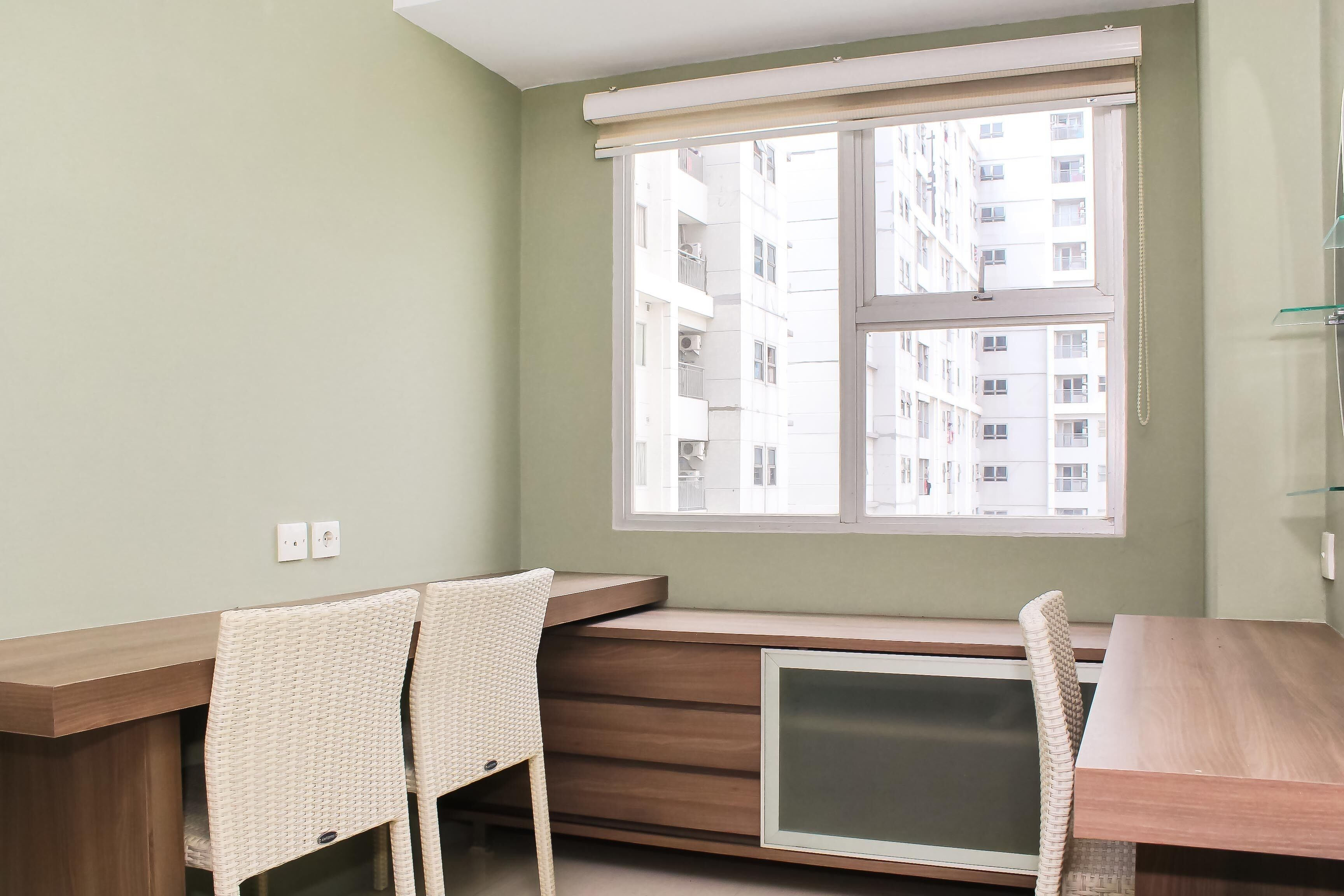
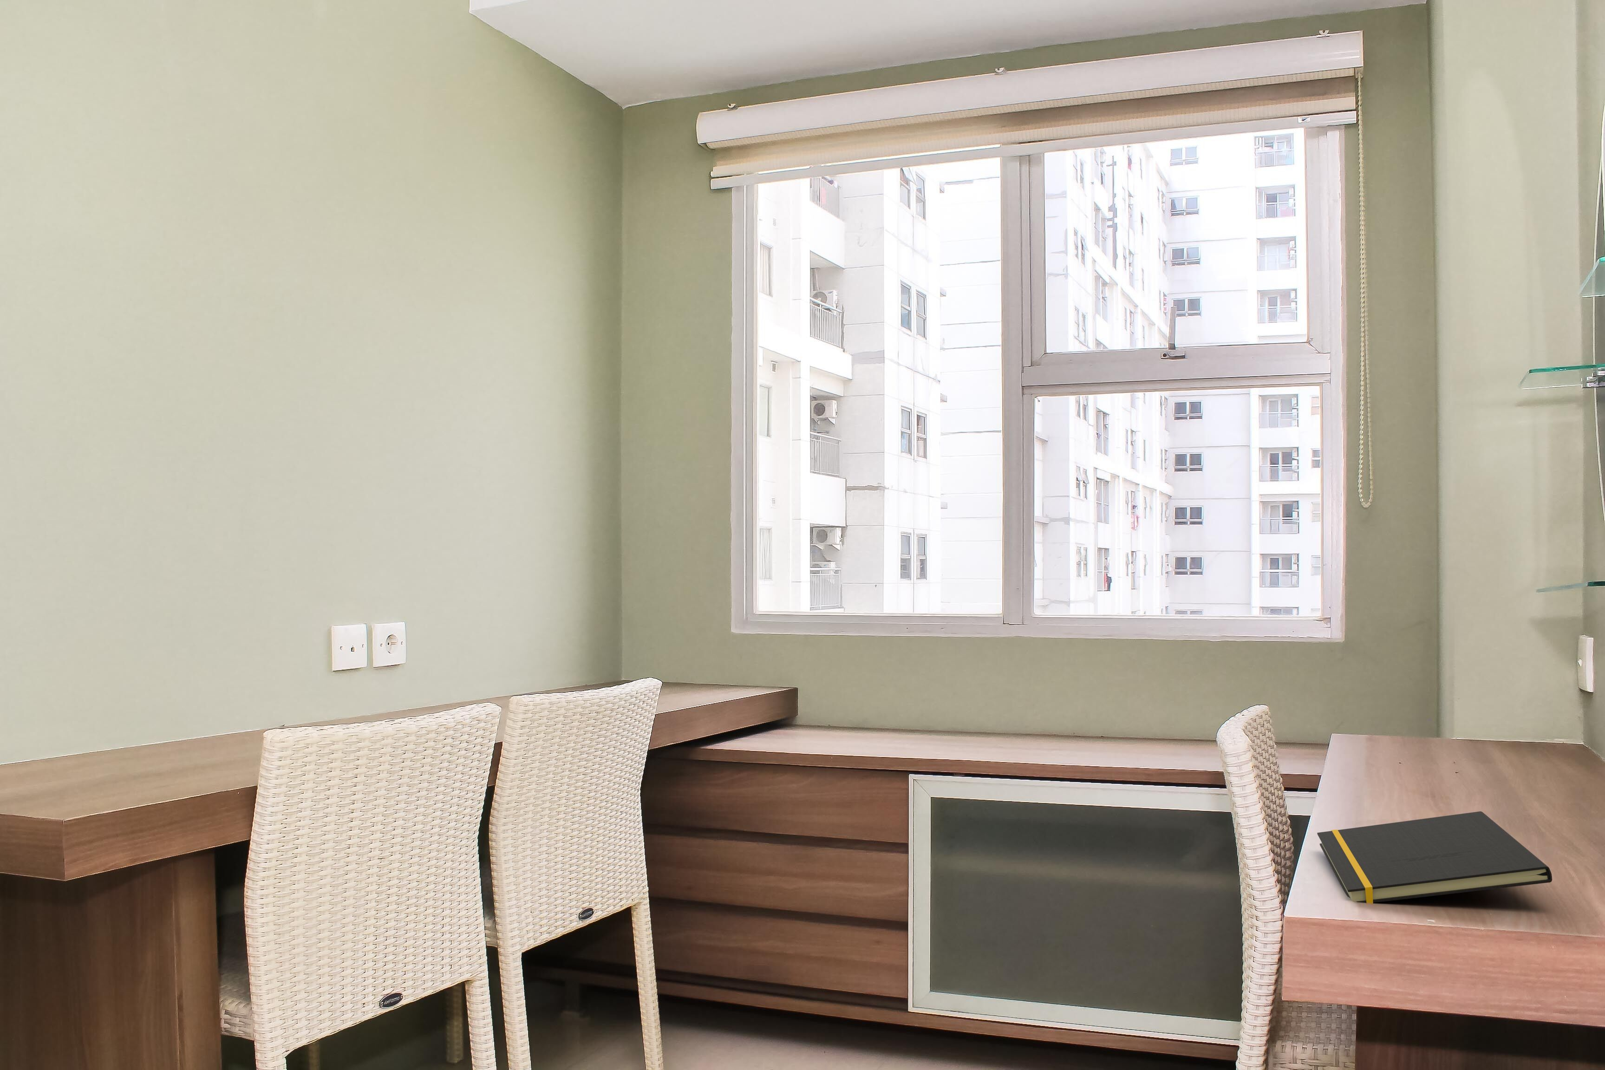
+ notepad [1317,811,1552,904]
